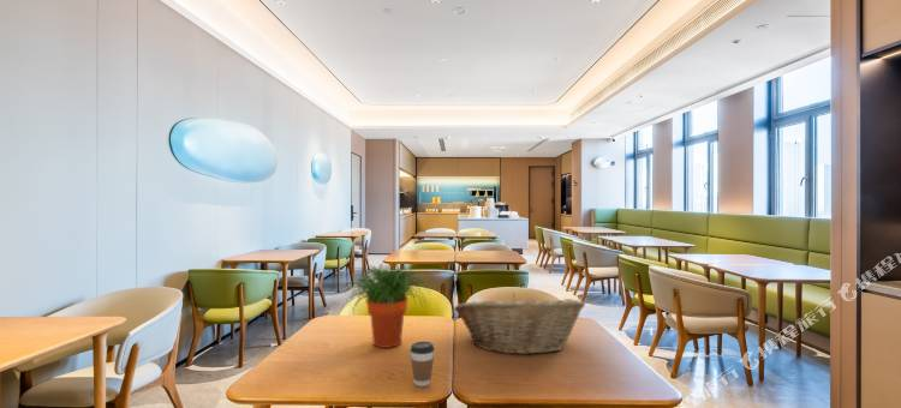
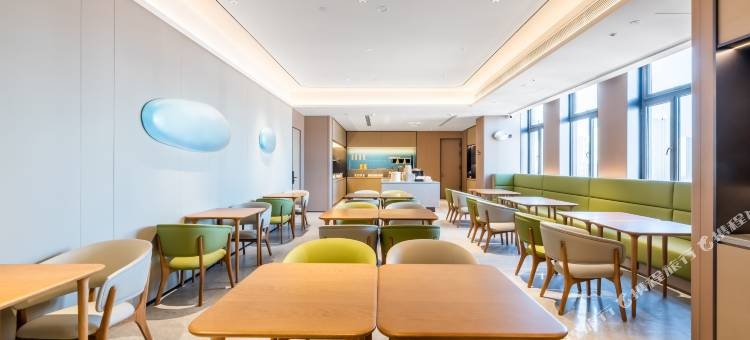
- coffee cup [408,341,435,388]
- potted plant [339,262,434,349]
- fruit basket [453,293,586,356]
